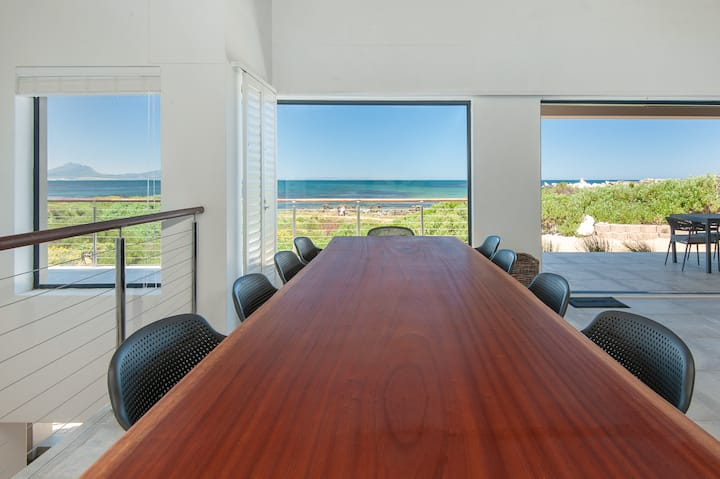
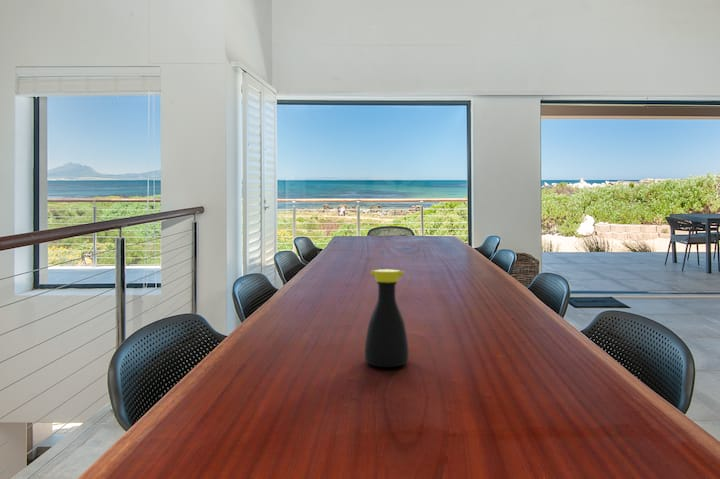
+ bottle [364,268,410,368]
